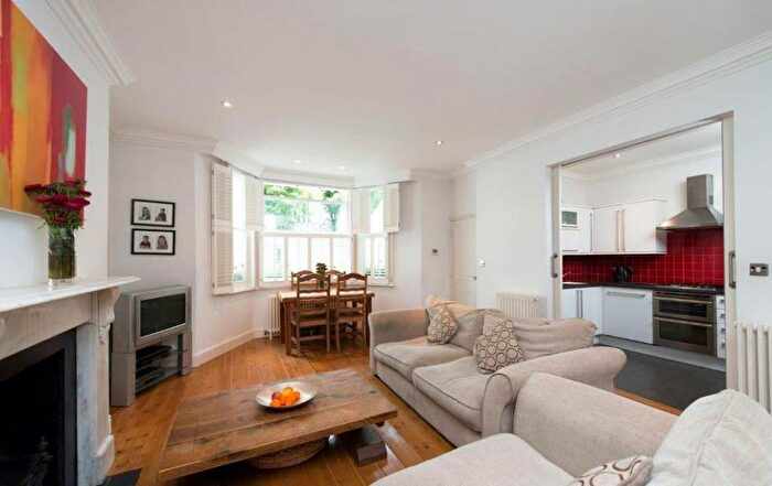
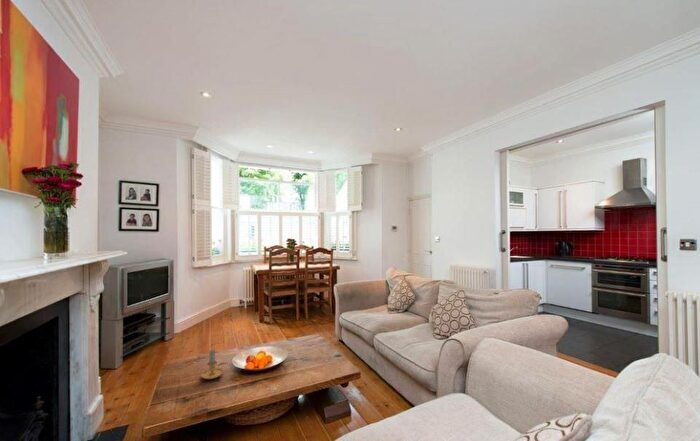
+ candle [194,348,225,380]
